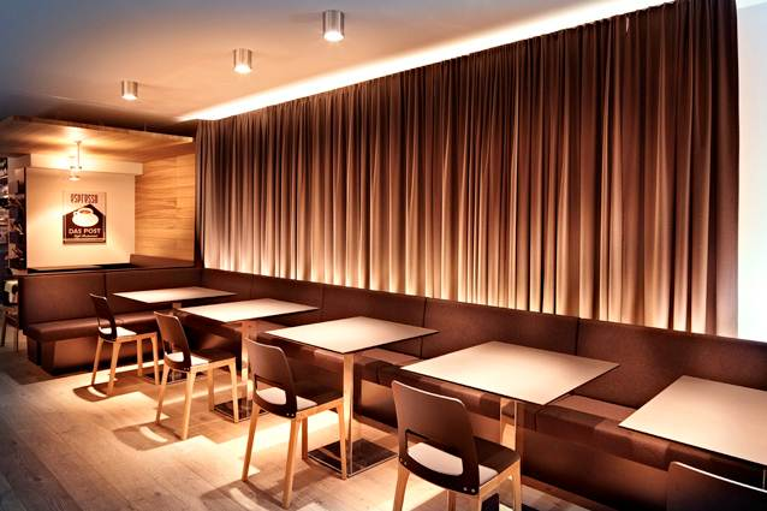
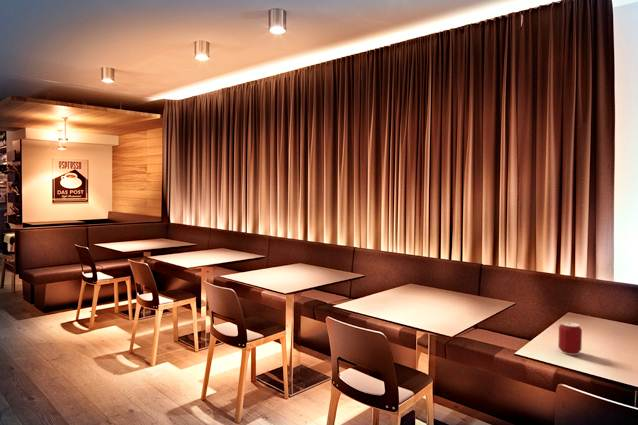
+ can [557,321,583,356]
